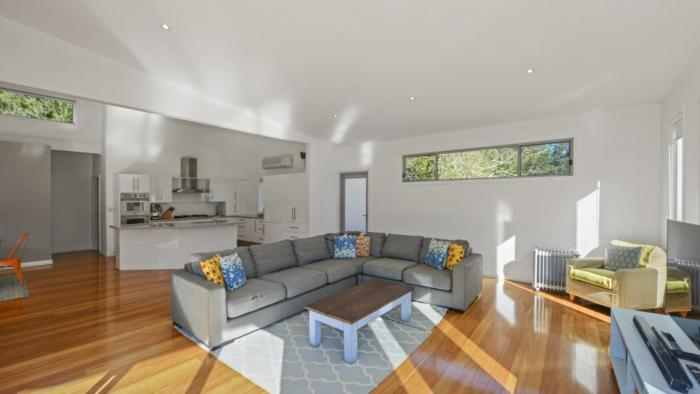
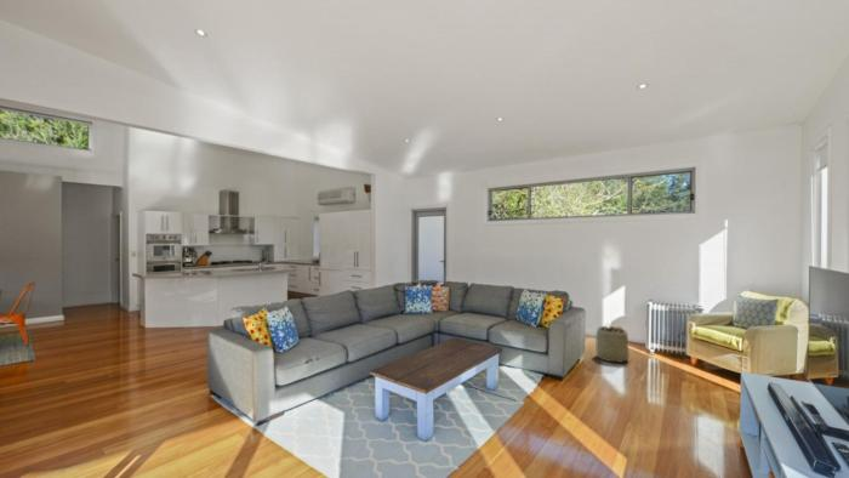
+ basket [594,323,631,364]
